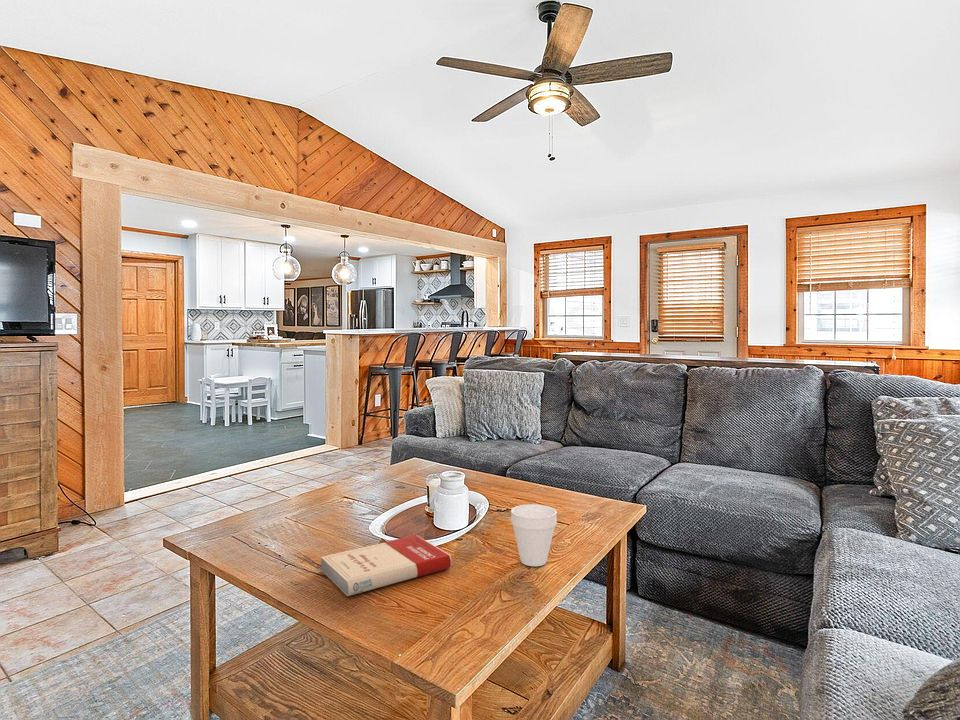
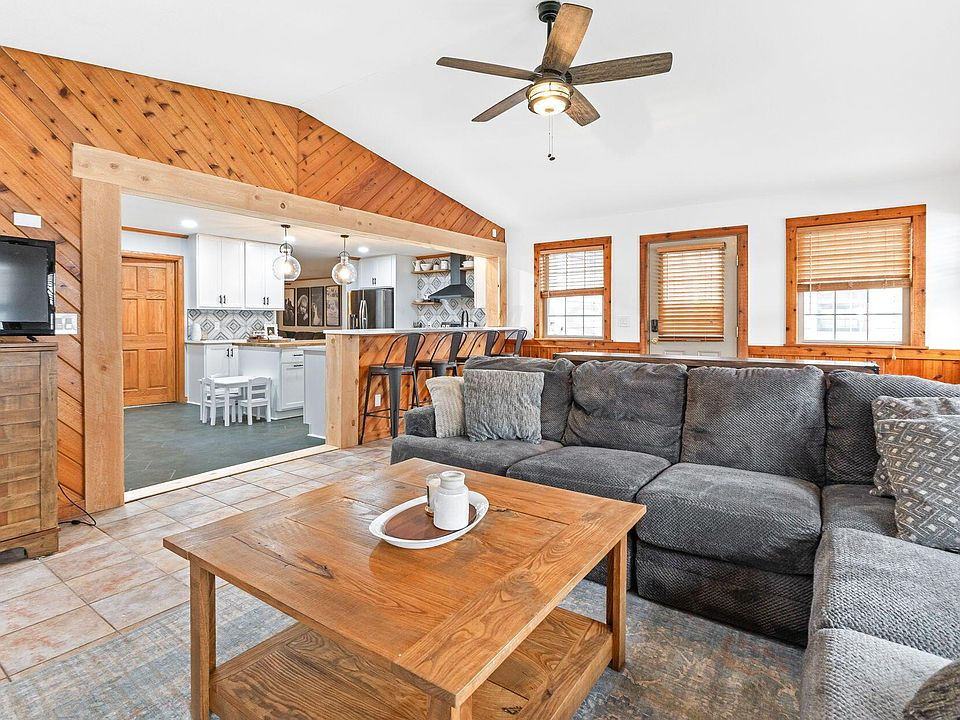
- cup [510,503,558,567]
- book [320,534,453,597]
